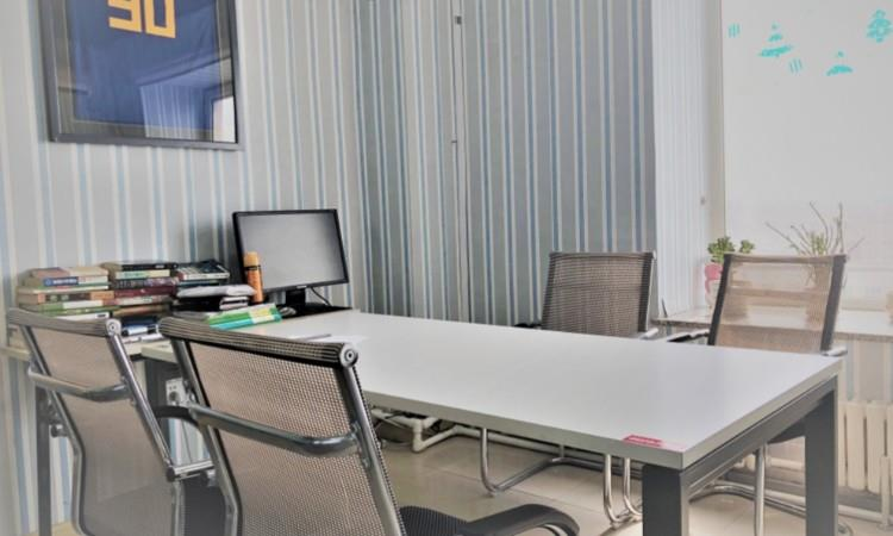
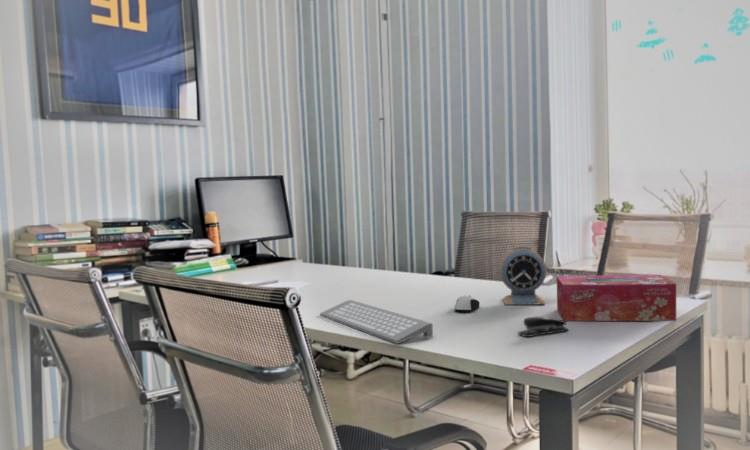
+ stapler [517,316,569,338]
+ computer keyboard [319,299,434,344]
+ tissue box [556,274,677,322]
+ alarm clock [499,245,547,306]
+ computer mouse [453,295,481,313]
